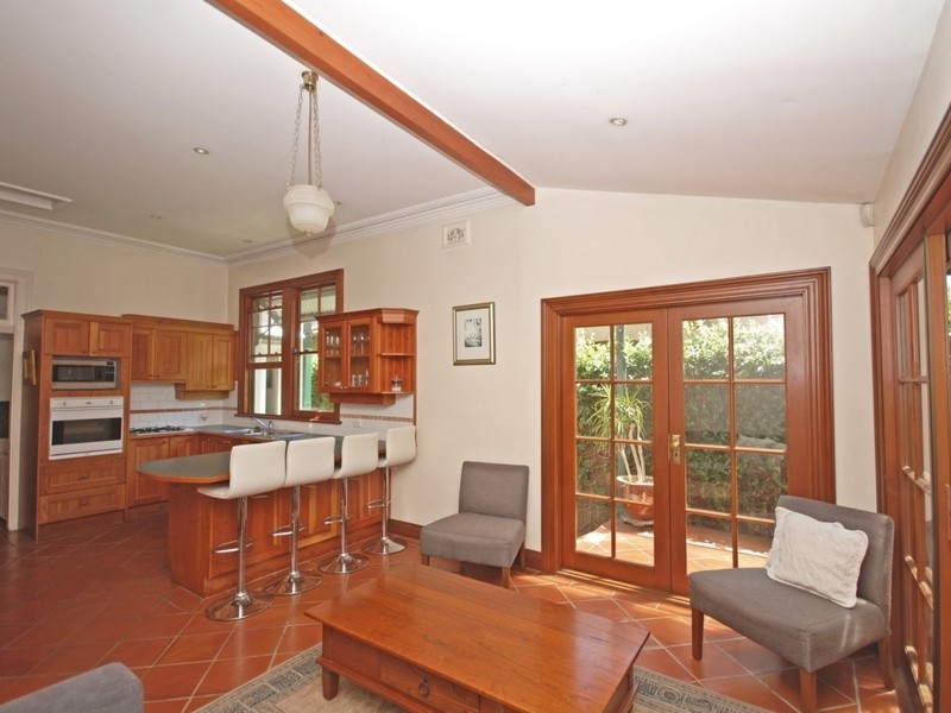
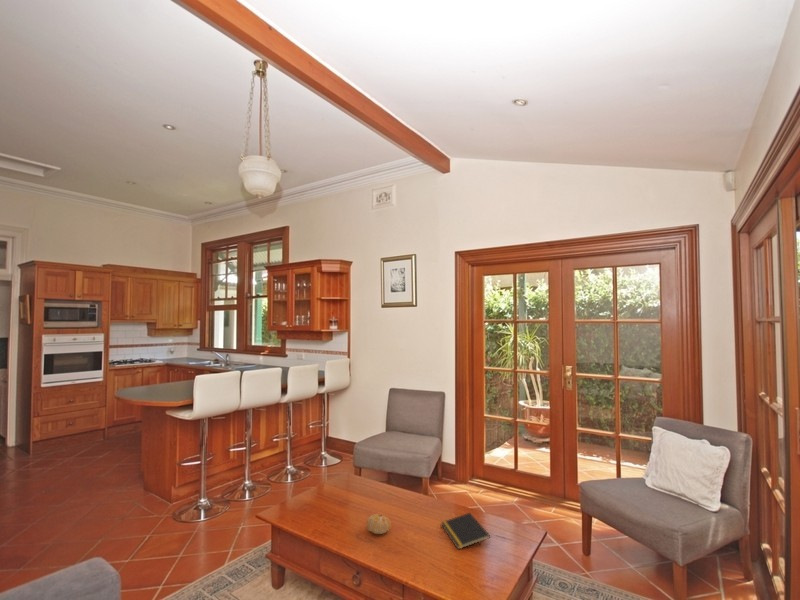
+ notepad [440,512,491,550]
+ fruit [365,513,392,535]
